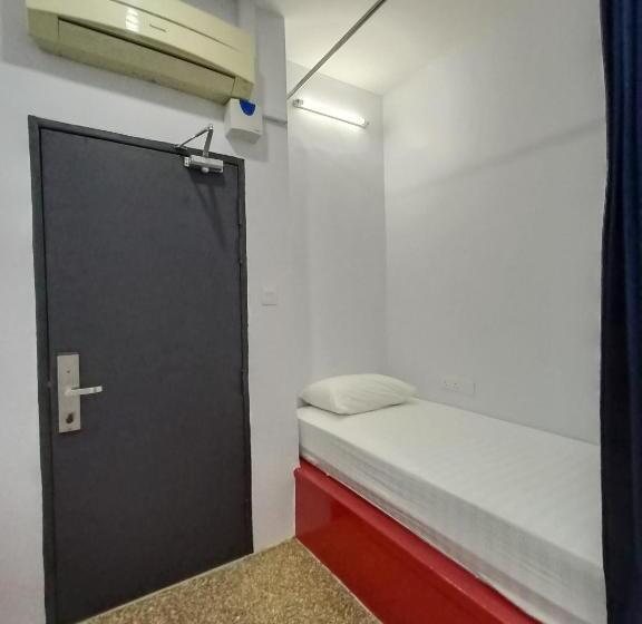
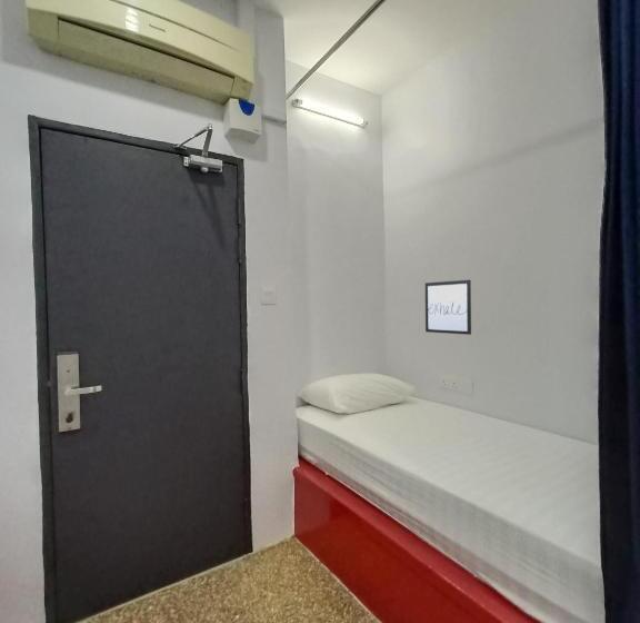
+ wall art [424,279,472,336]
